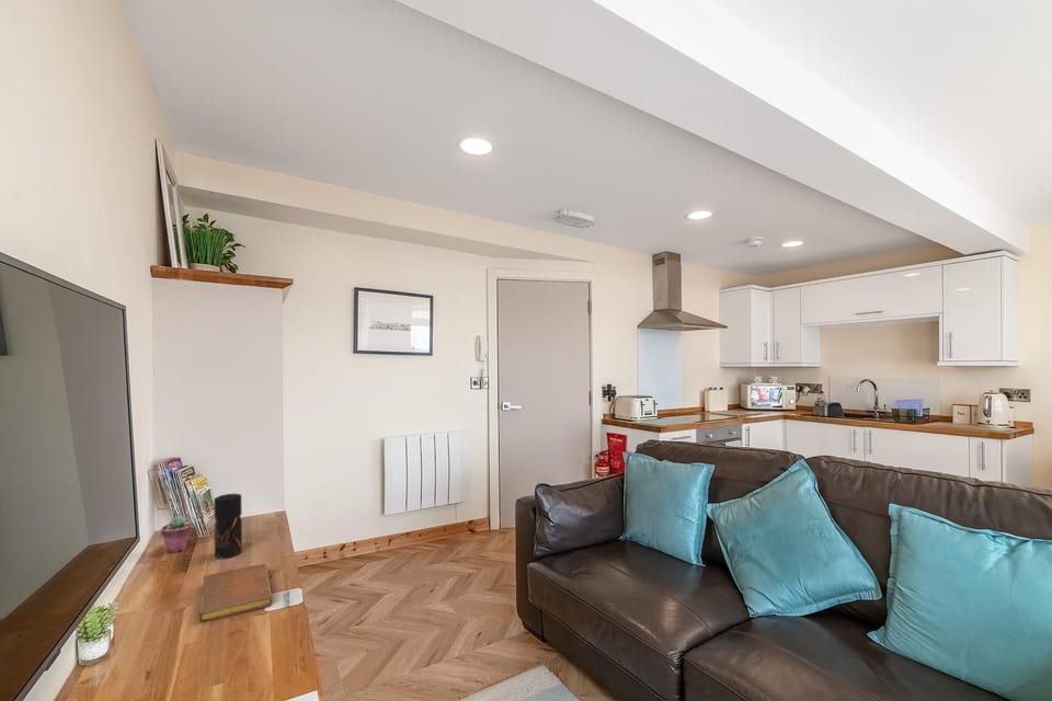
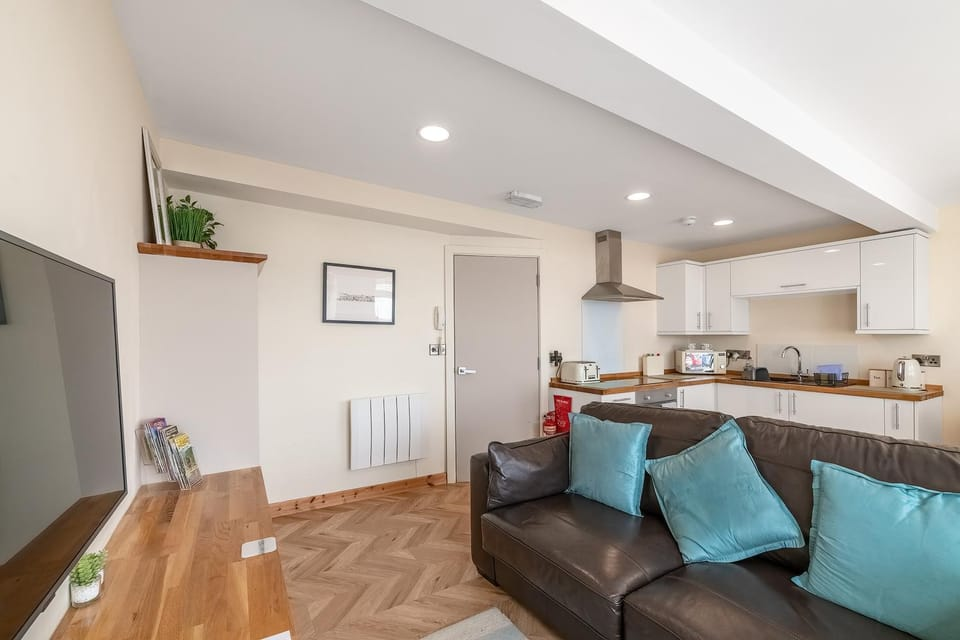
- pepper grinder [213,493,243,560]
- notebook [197,563,273,623]
- potted succulent [160,515,193,553]
